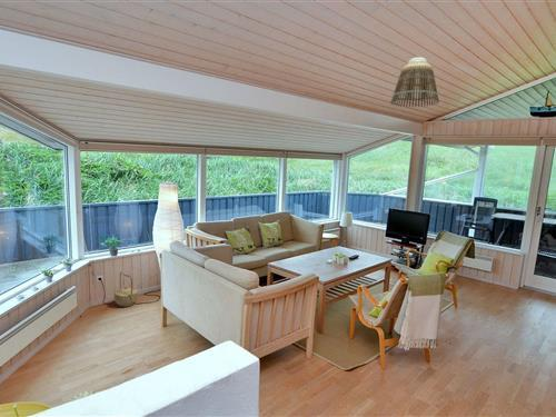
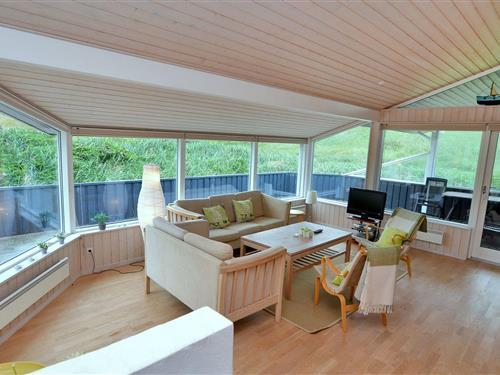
- basket [113,271,139,308]
- lamp shade [389,57,440,108]
